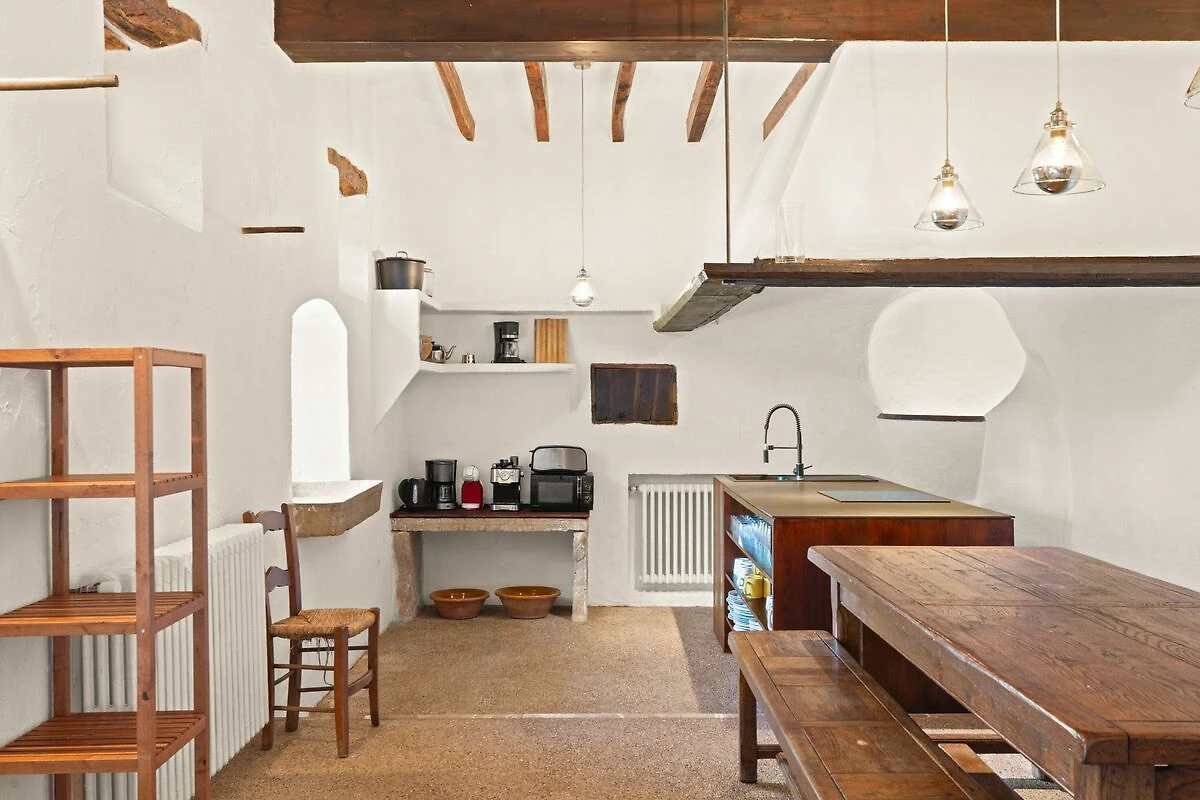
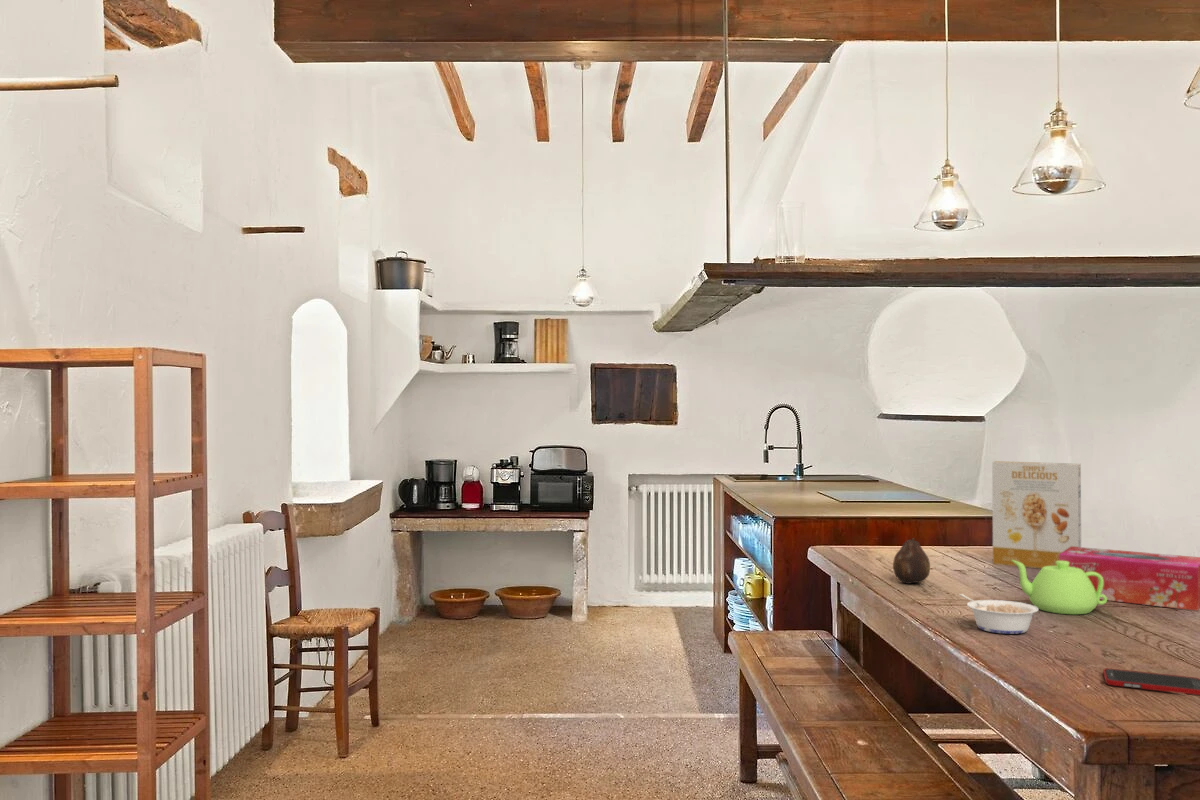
+ cereal box [991,460,1082,569]
+ fruit [892,537,931,585]
+ teapot [1011,560,1108,615]
+ cell phone [1102,667,1200,696]
+ tissue box [1059,546,1200,612]
+ legume [958,593,1040,635]
